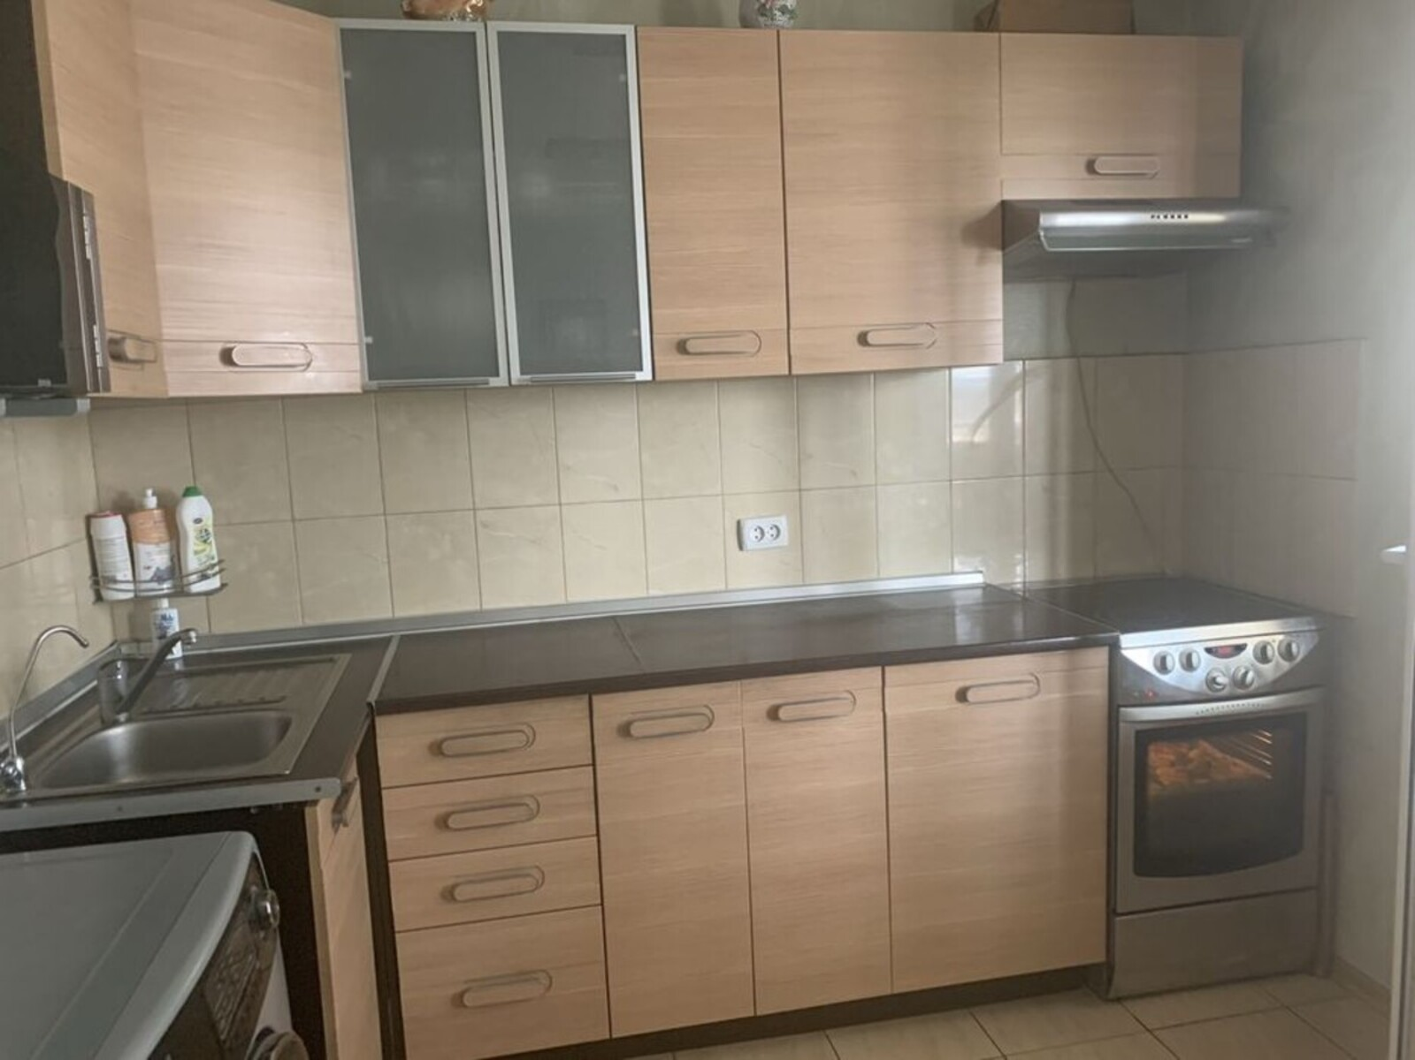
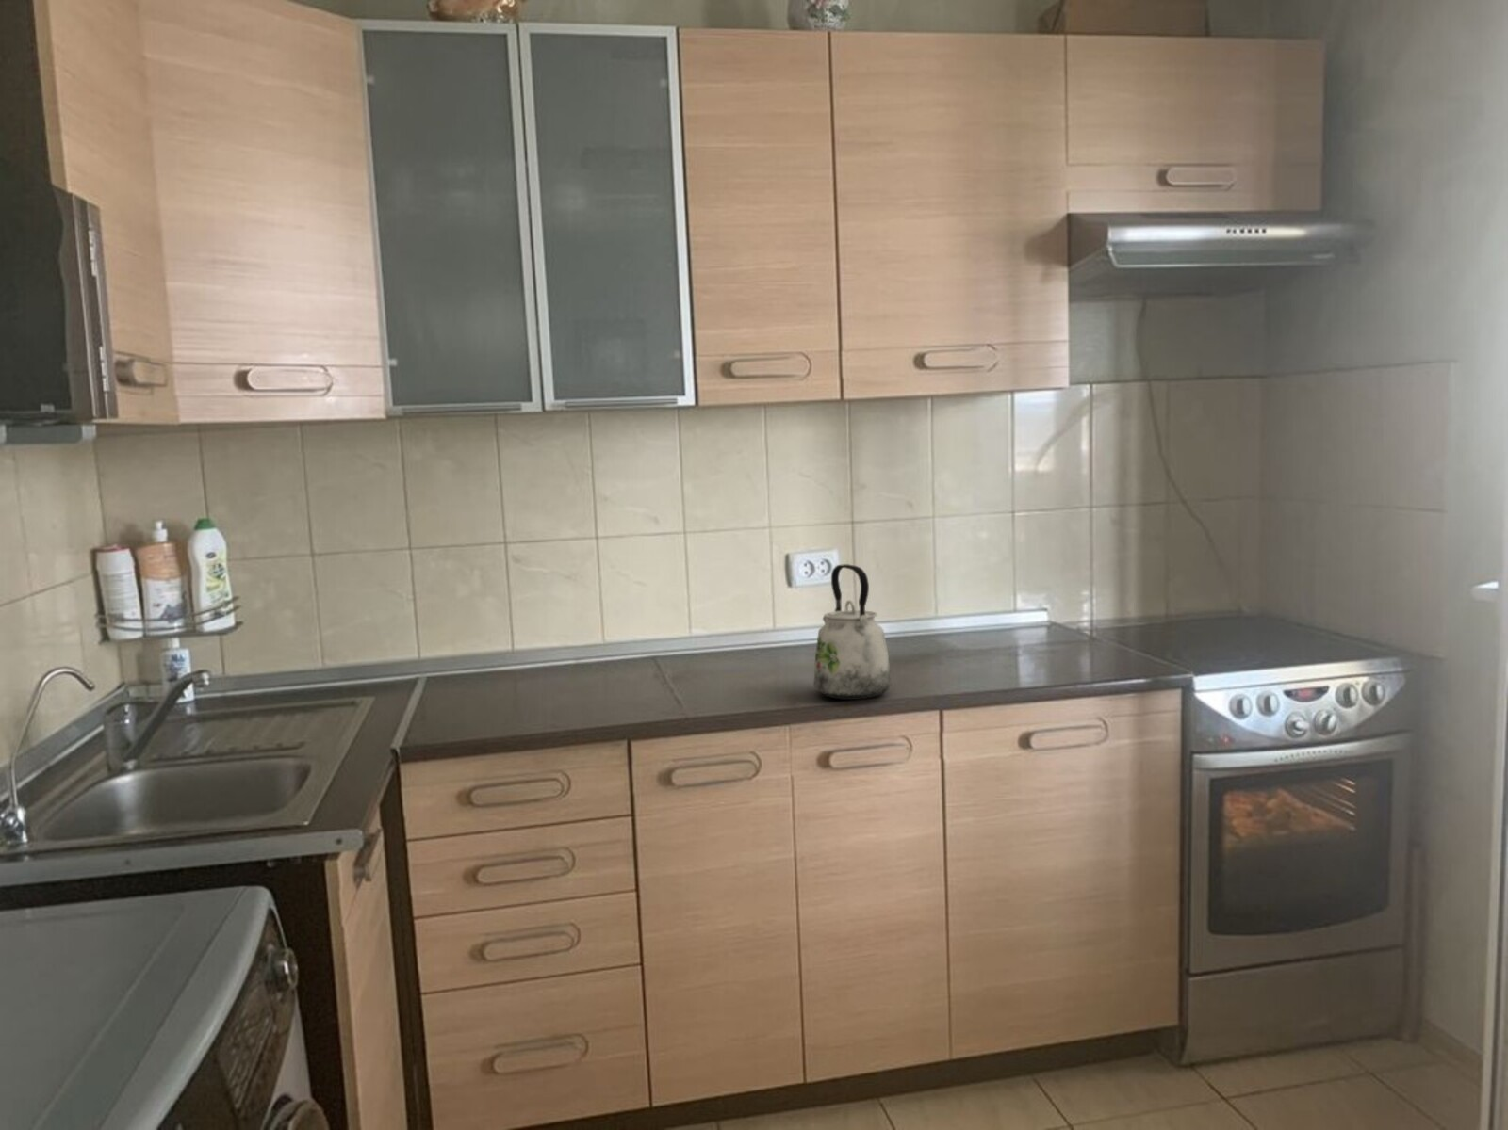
+ kettle [813,563,893,700]
